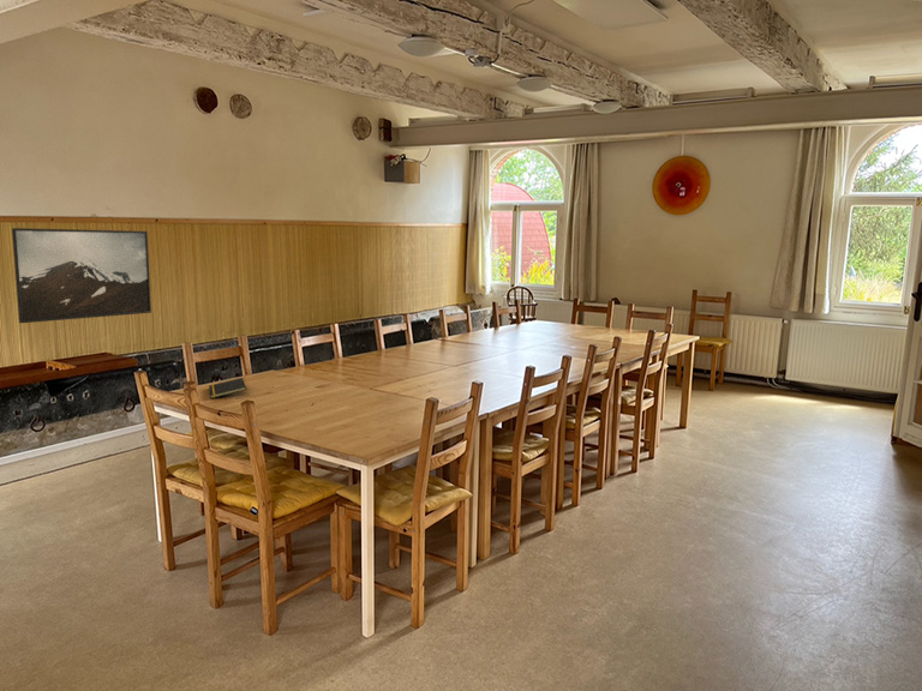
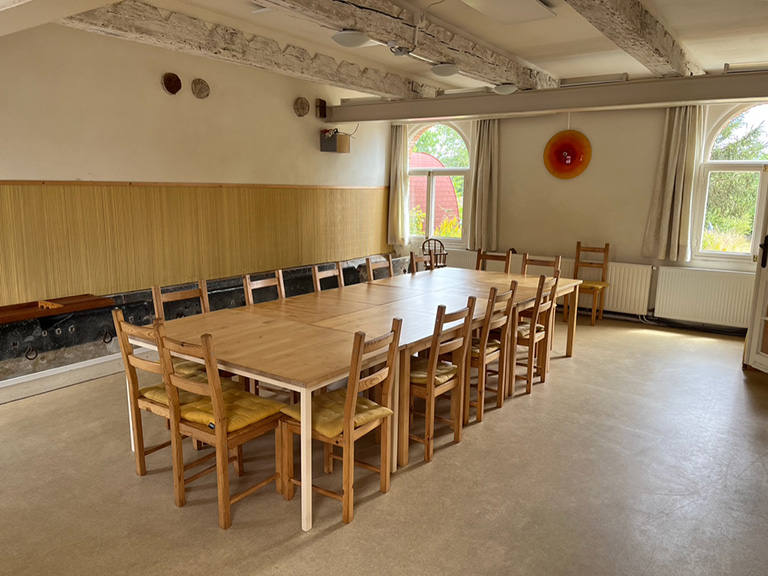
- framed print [11,227,152,324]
- notepad [208,377,247,399]
